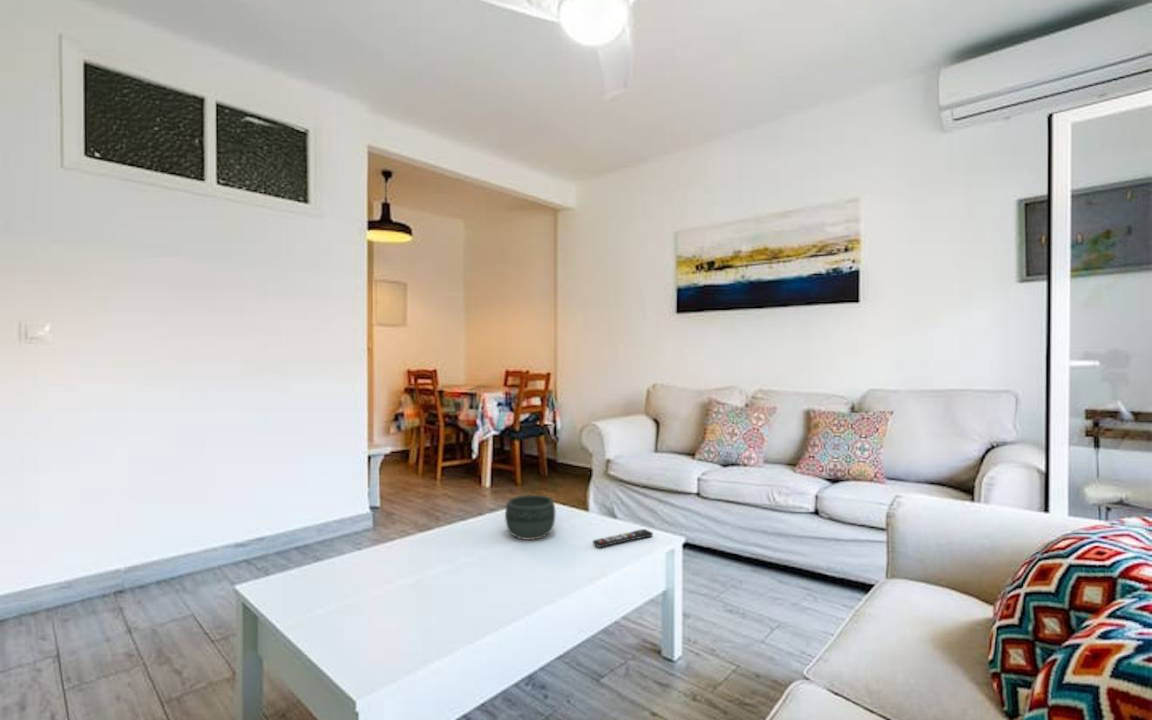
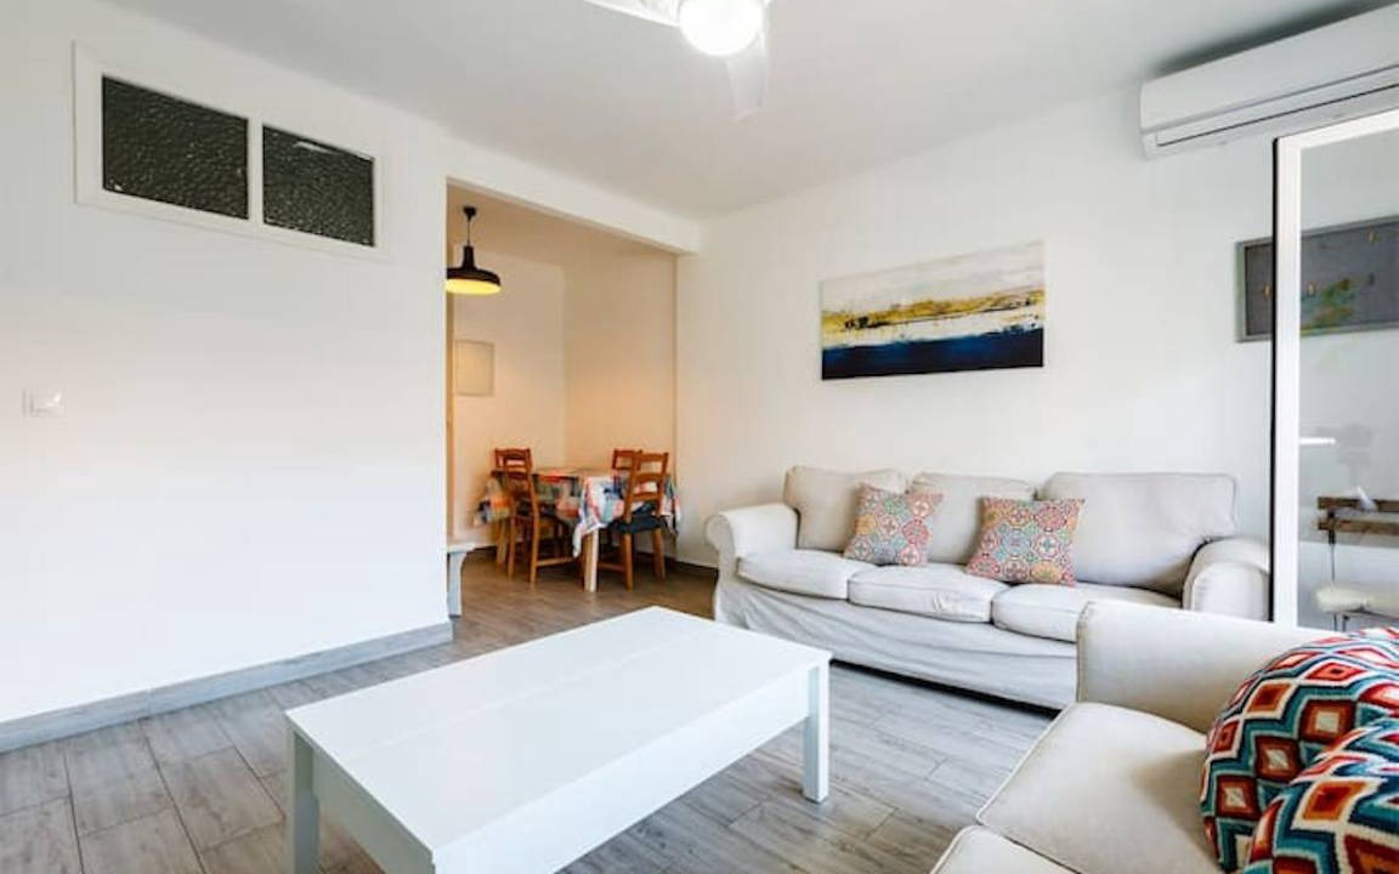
- bowl [504,494,556,541]
- remote control [592,528,654,548]
